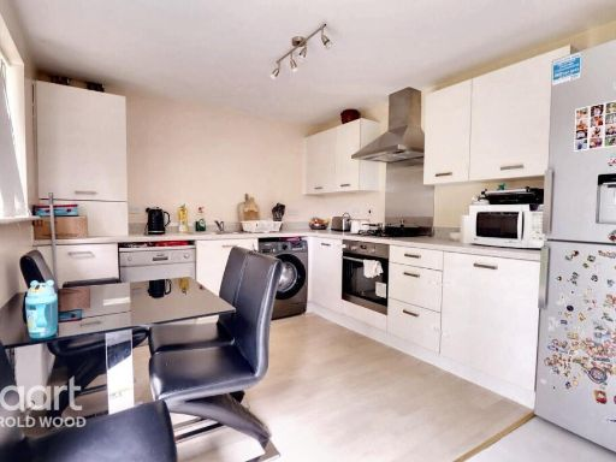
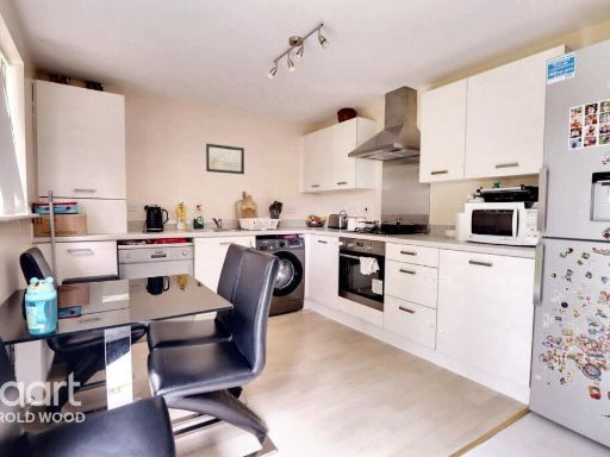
+ wall art [205,143,245,175]
